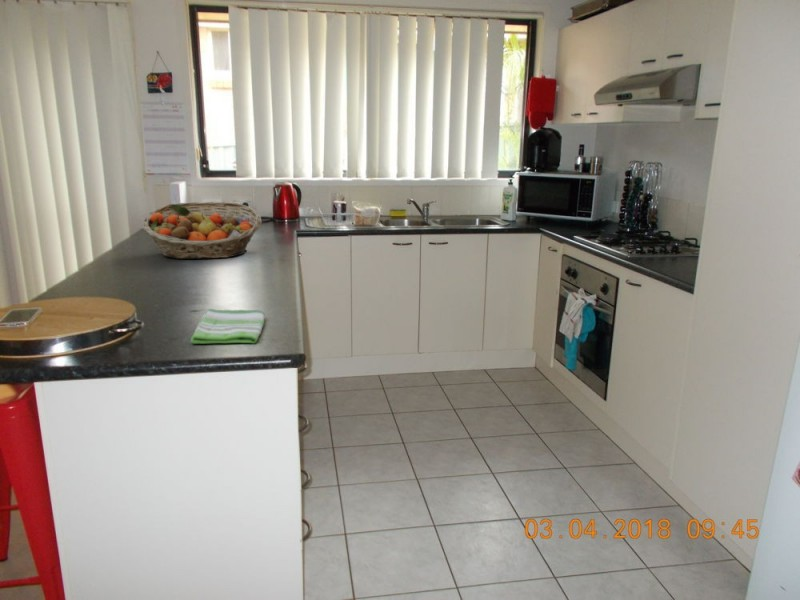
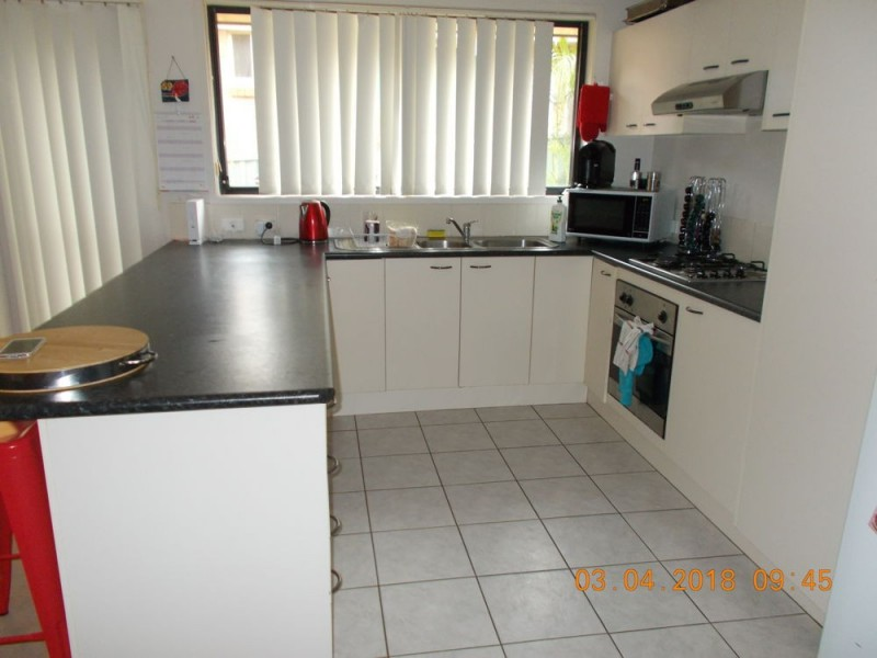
- fruit basket [142,201,263,260]
- dish towel [190,308,266,345]
